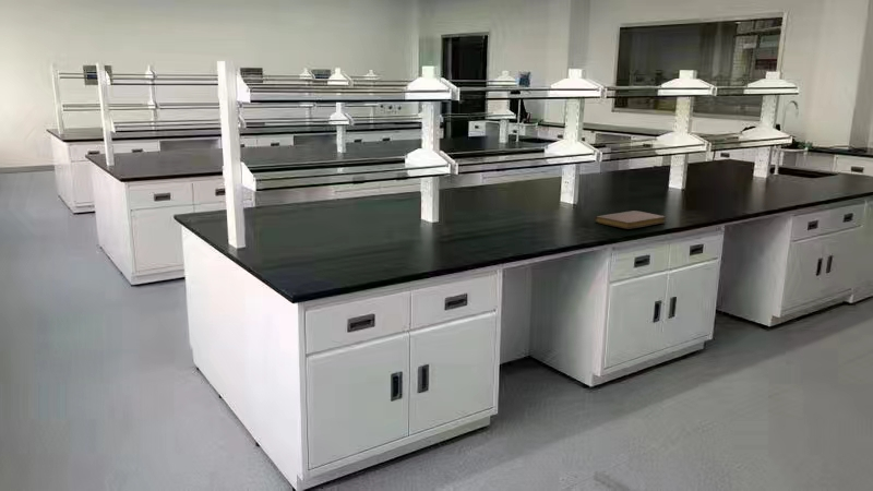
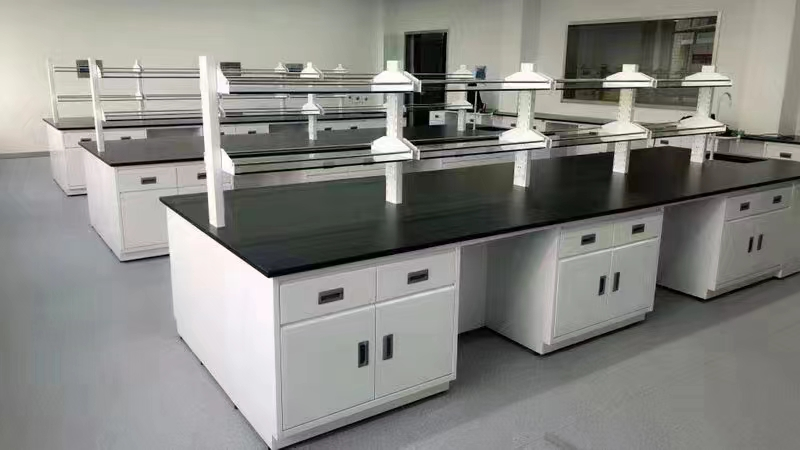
- notebook [594,209,667,230]
